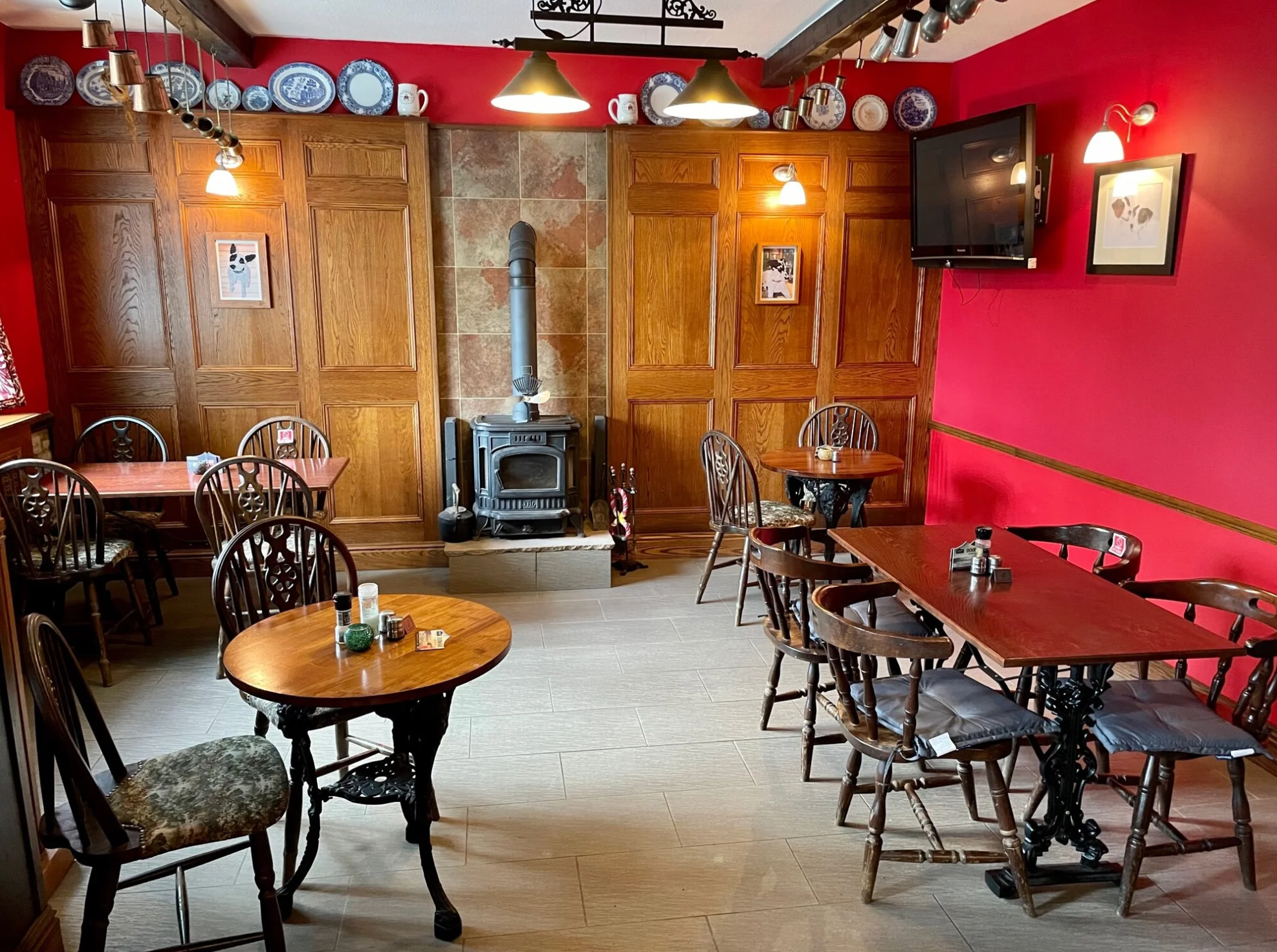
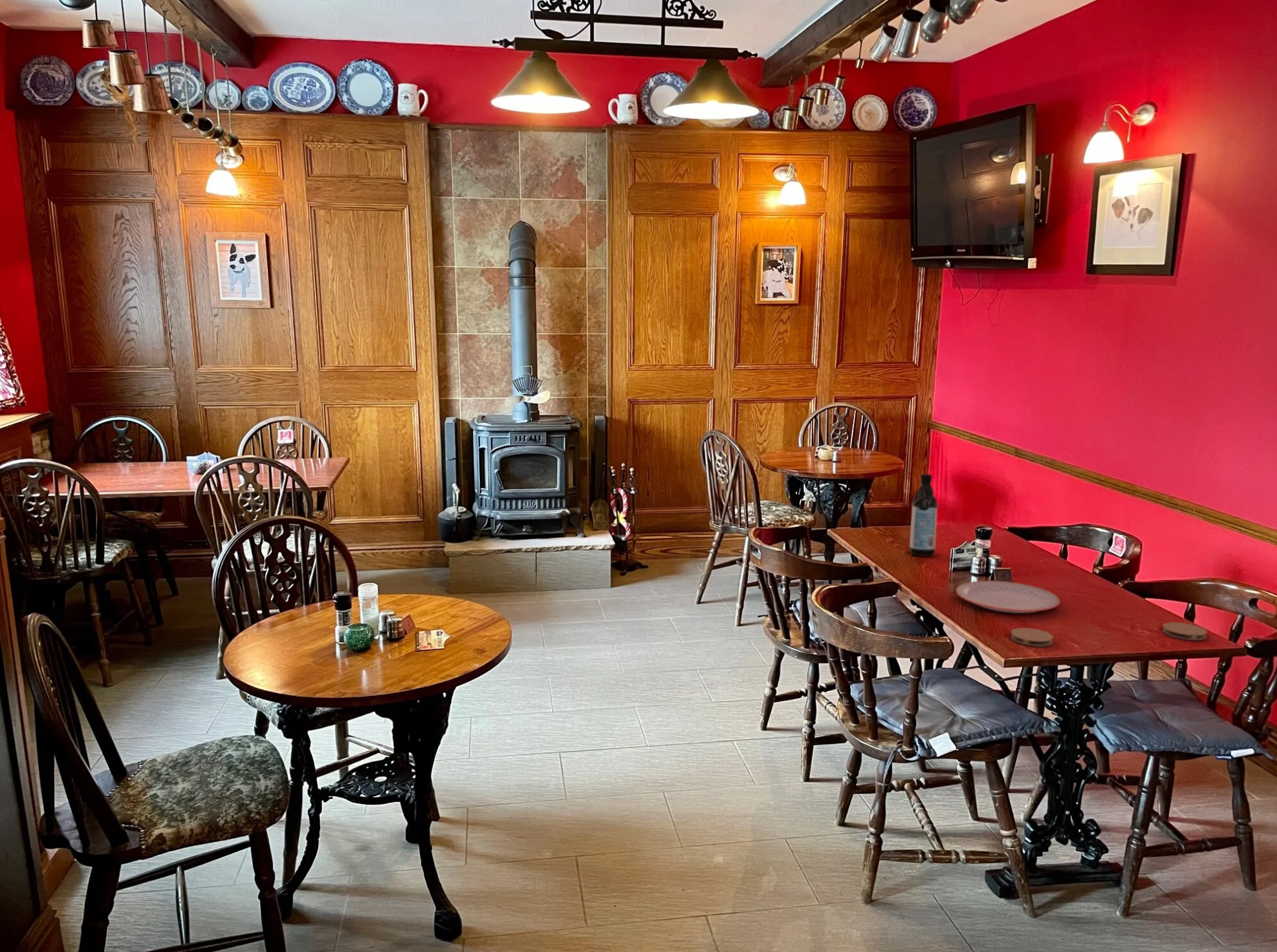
+ plate [955,580,1061,614]
+ coaster [1010,627,1054,647]
+ coaster [1162,622,1208,641]
+ water bottle [909,473,939,557]
